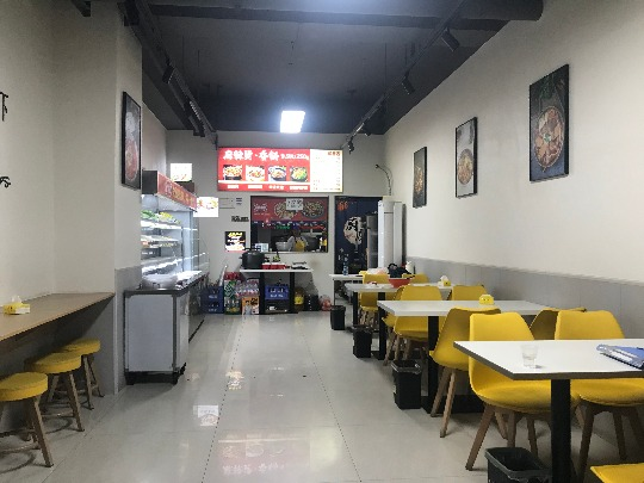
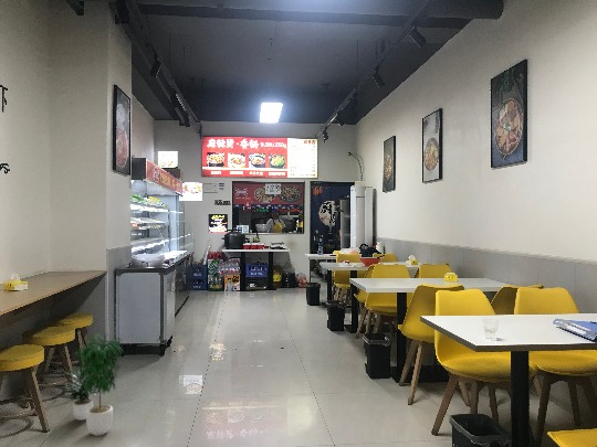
+ potted plant [63,330,125,437]
